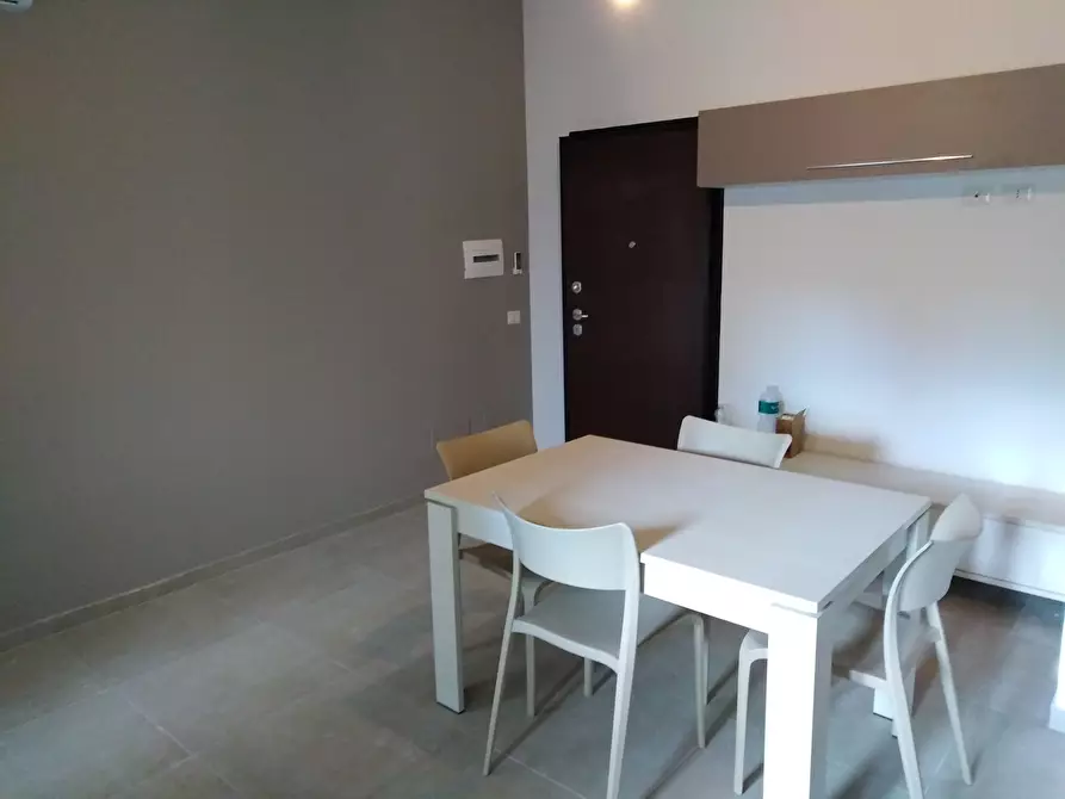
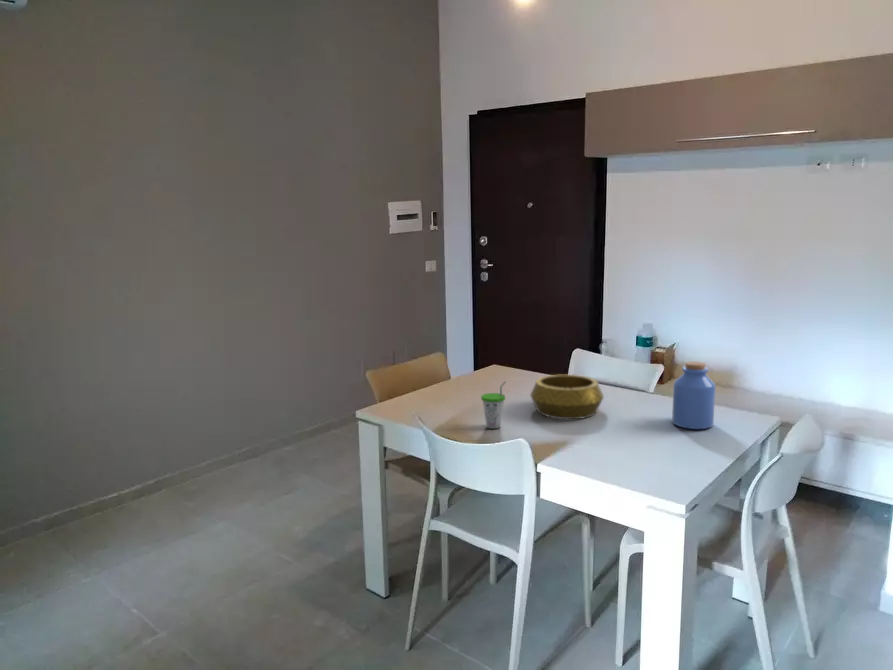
+ cup [480,380,507,430]
+ jar [671,360,716,430]
+ decorative bowl [529,374,605,420]
